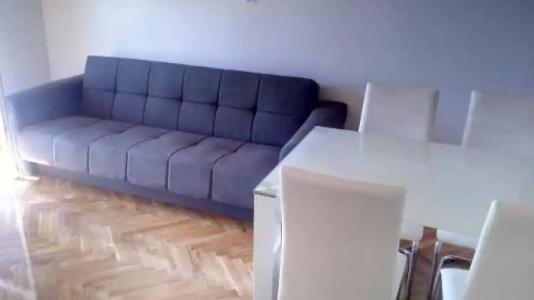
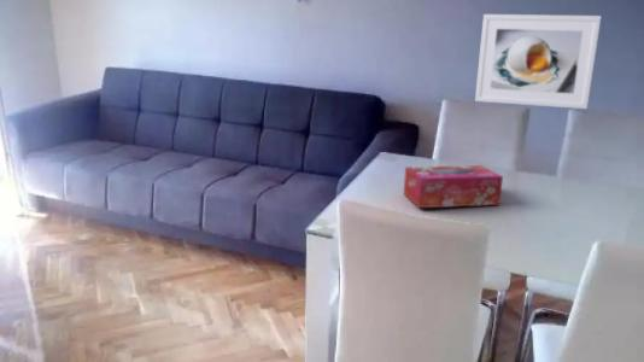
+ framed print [474,13,602,110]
+ tissue box [403,164,504,209]
